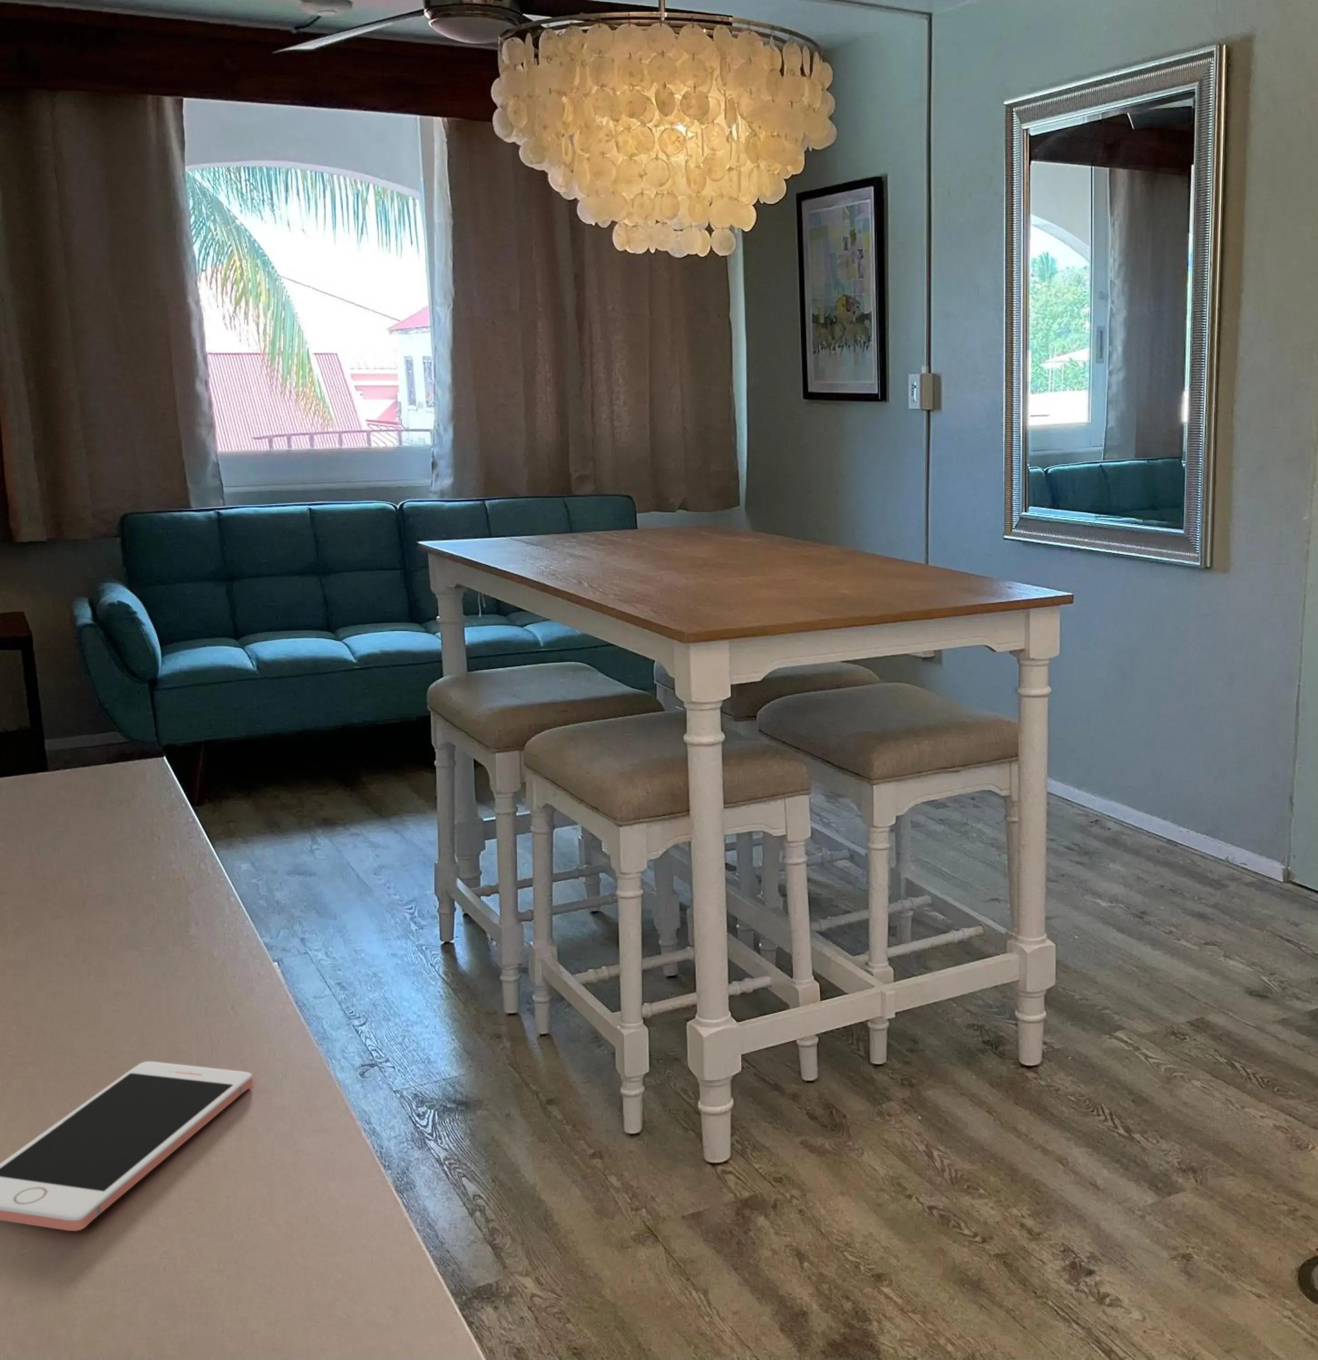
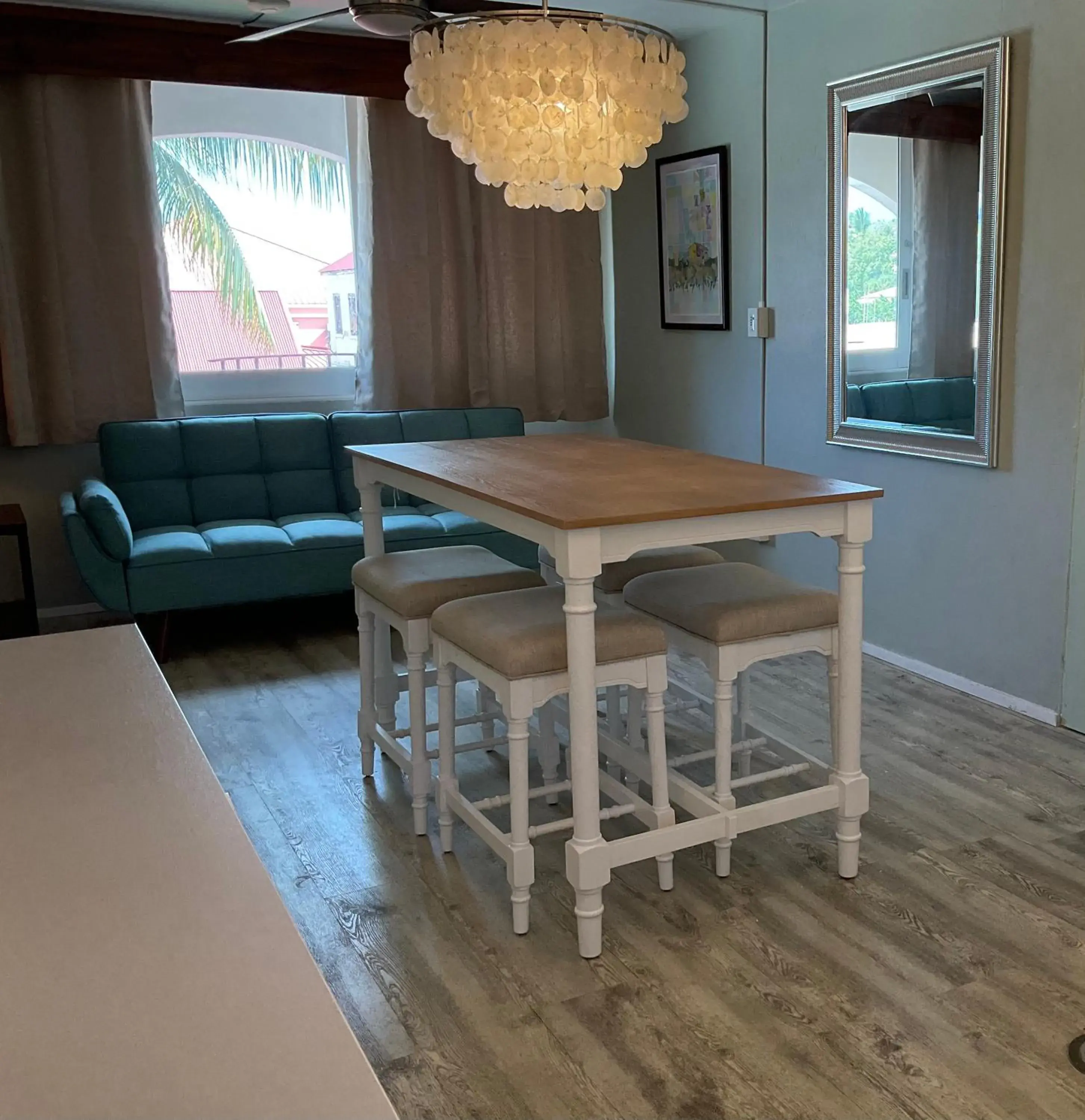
- cell phone [0,1061,253,1231]
